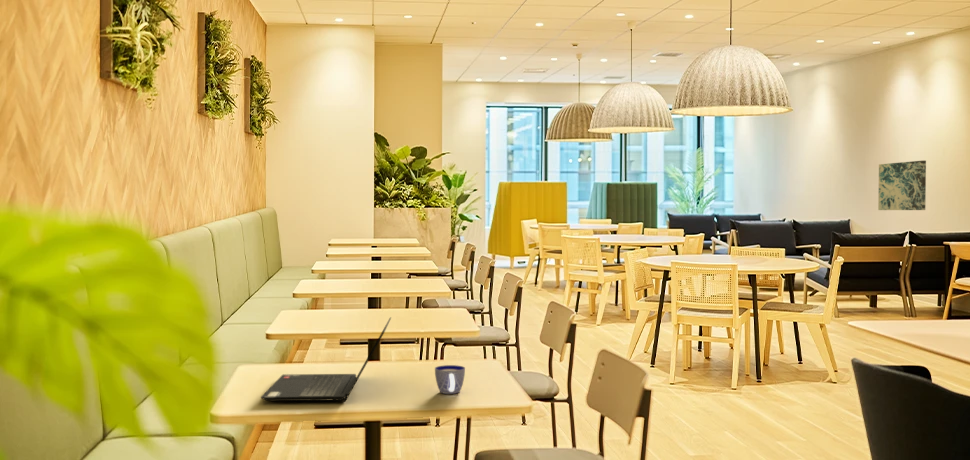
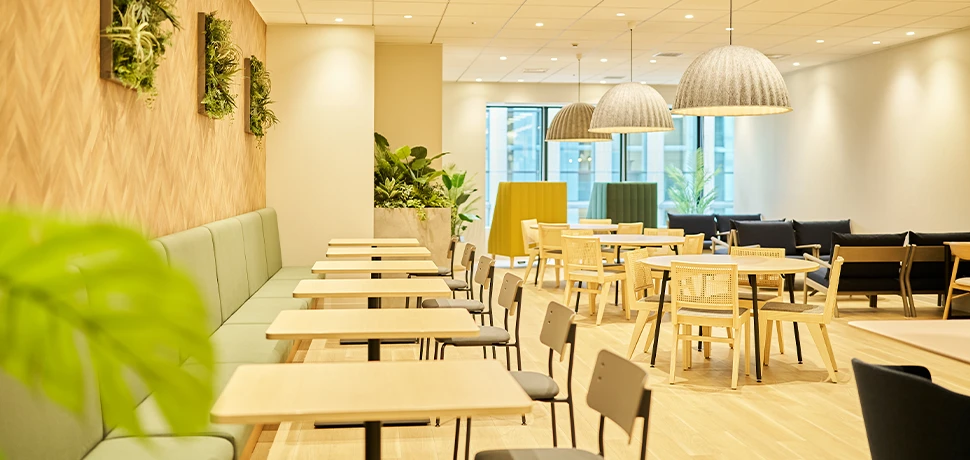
- cup [434,364,466,395]
- laptop computer [260,316,392,403]
- wall art [877,160,927,211]
